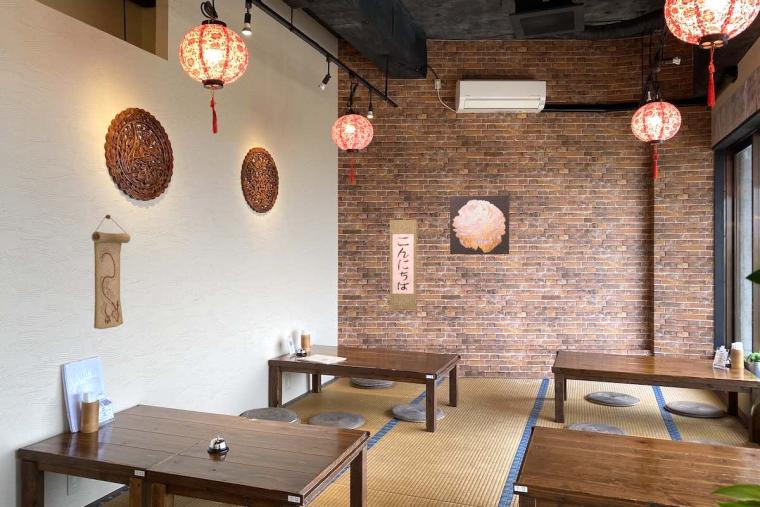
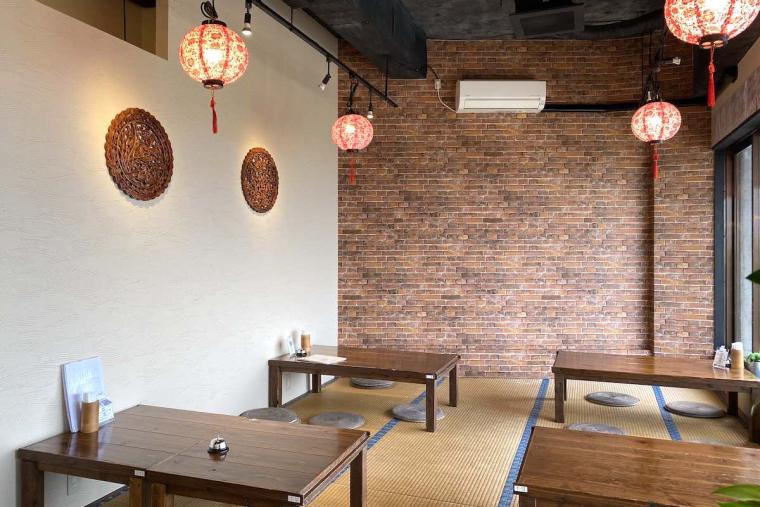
- wall art [449,194,510,255]
- wall scroll [91,214,131,330]
- wall scroll [388,215,419,312]
